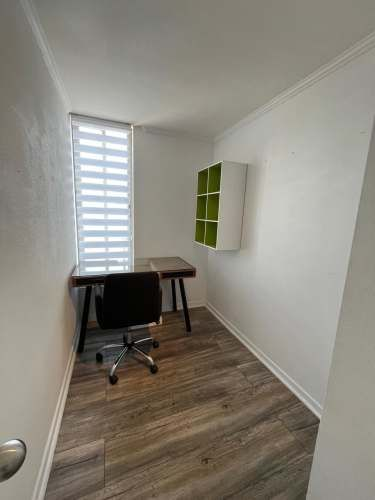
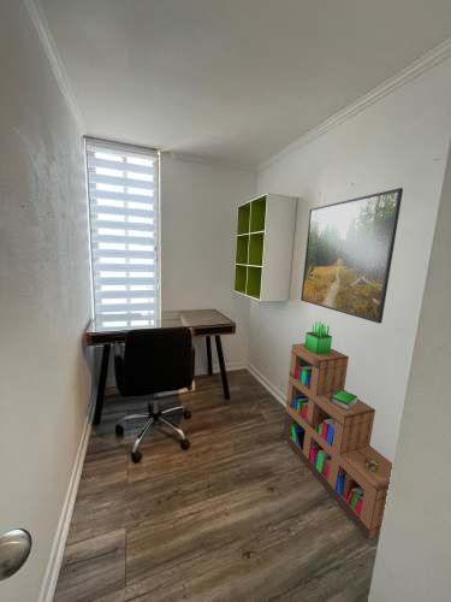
+ bookshelf [283,320,393,541]
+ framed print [299,187,404,325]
